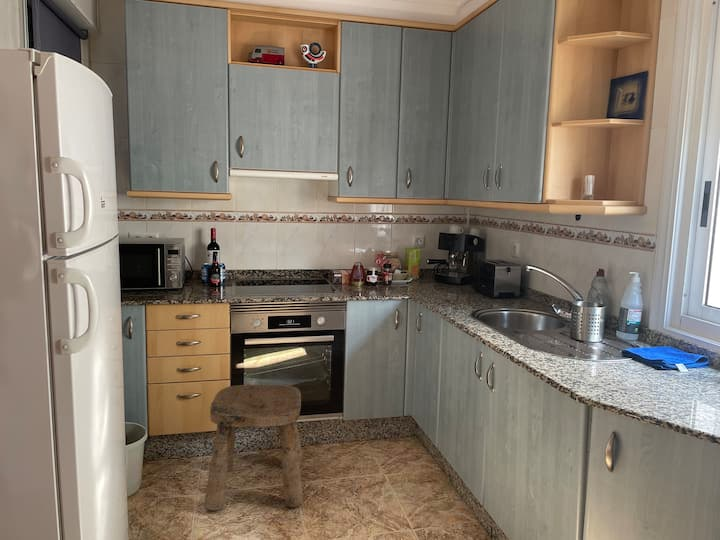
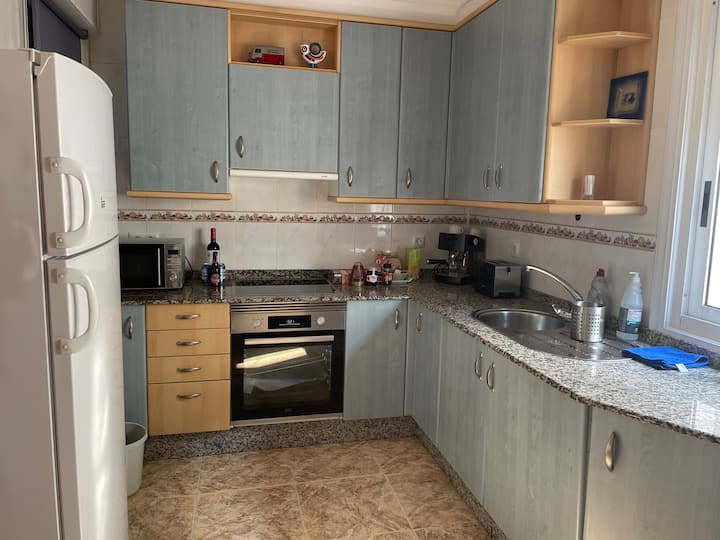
- stool [203,384,305,511]
